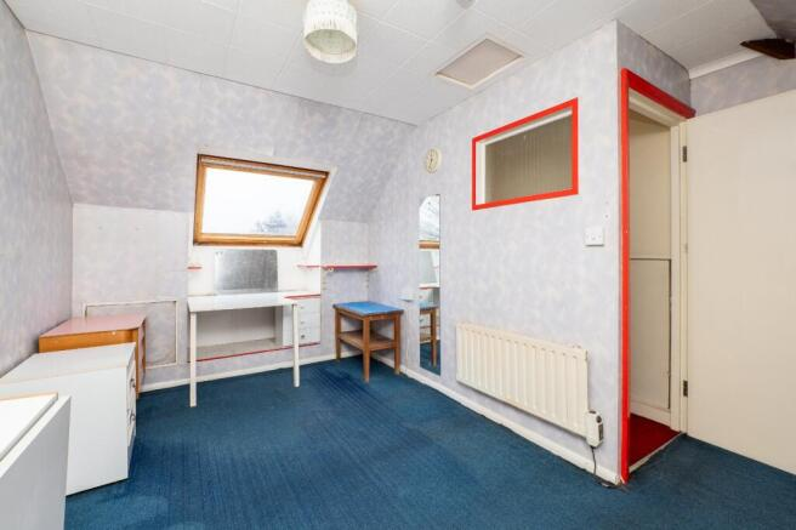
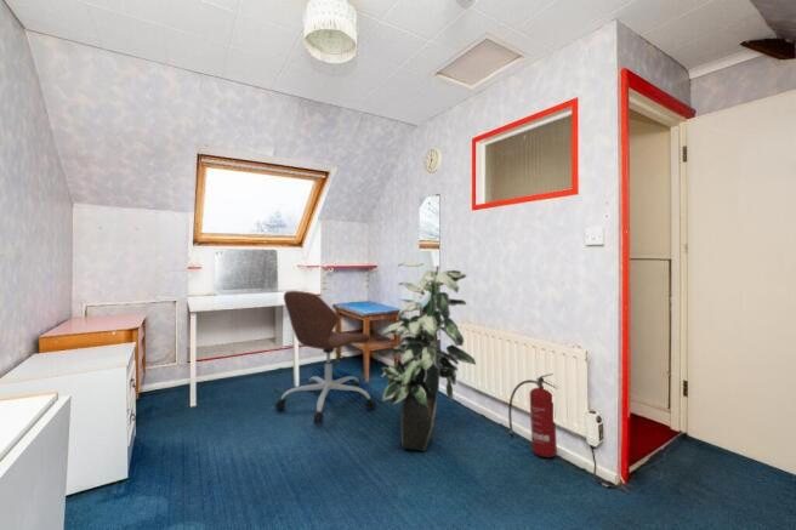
+ indoor plant [380,260,477,452]
+ fire extinguisher [507,372,558,458]
+ office chair [274,290,377,424]
